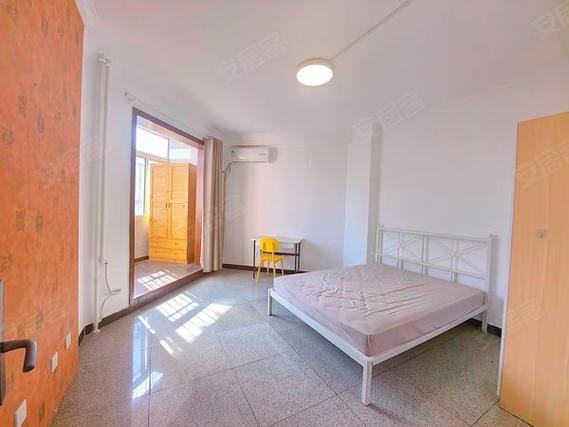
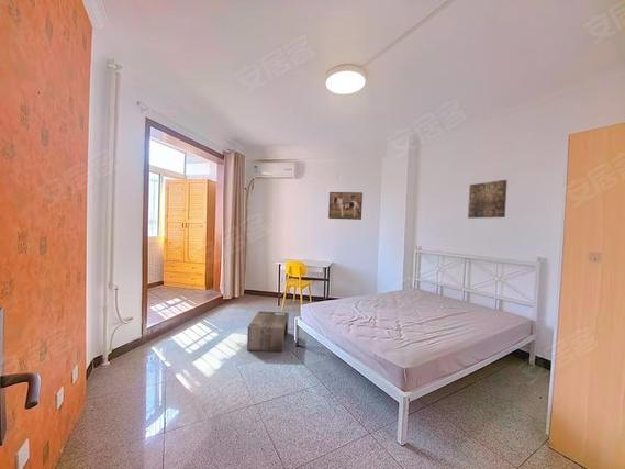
+ cardboard box [246,310,290,353]
+ wall art [467,179,509,220]
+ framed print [327,191,364,221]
